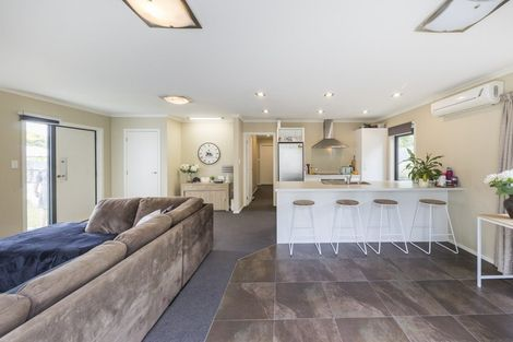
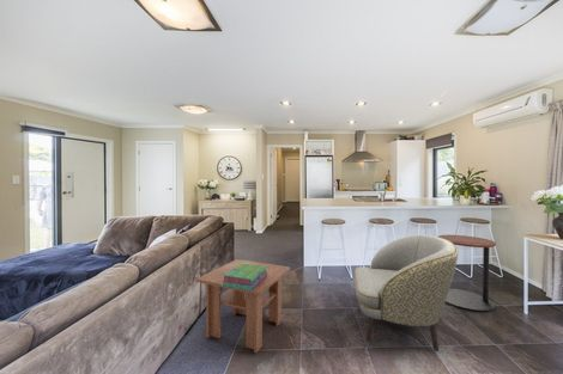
+ side table [436,234,497,312]
+ armchair [352,234,459,352]
+ coffee table [195,258,291,354]
+ stack of books [220,263,267,290]
